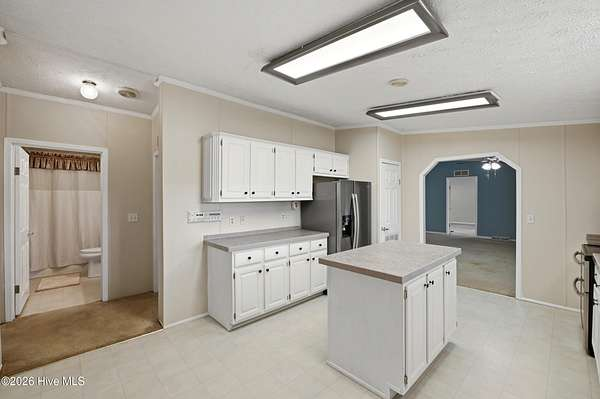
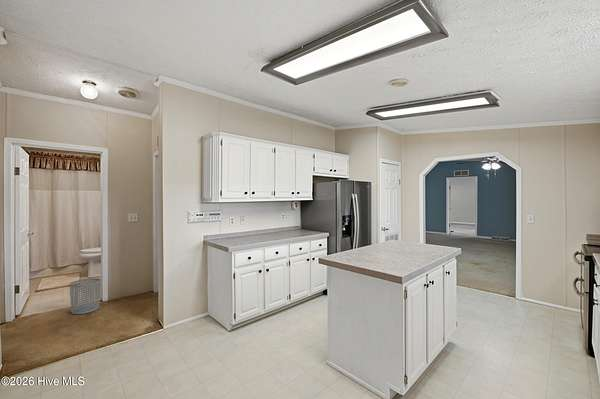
+ waste bin [69,277,101,315]
